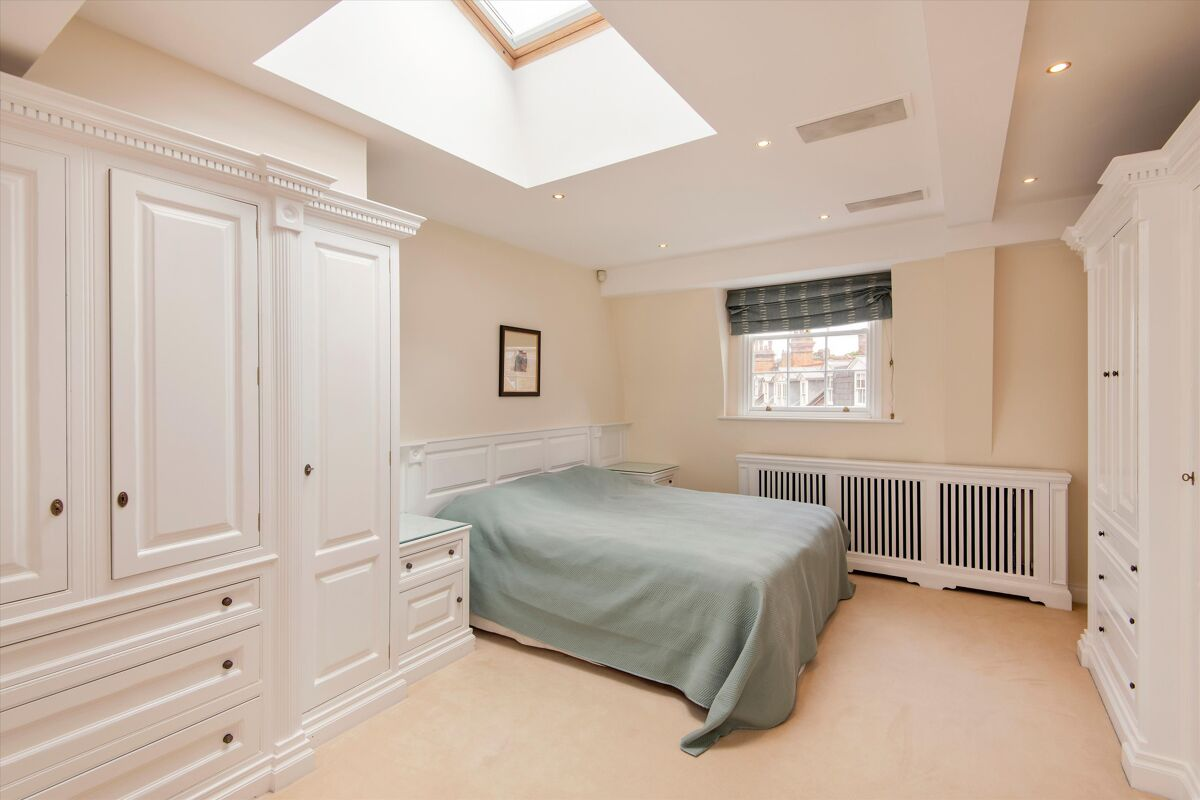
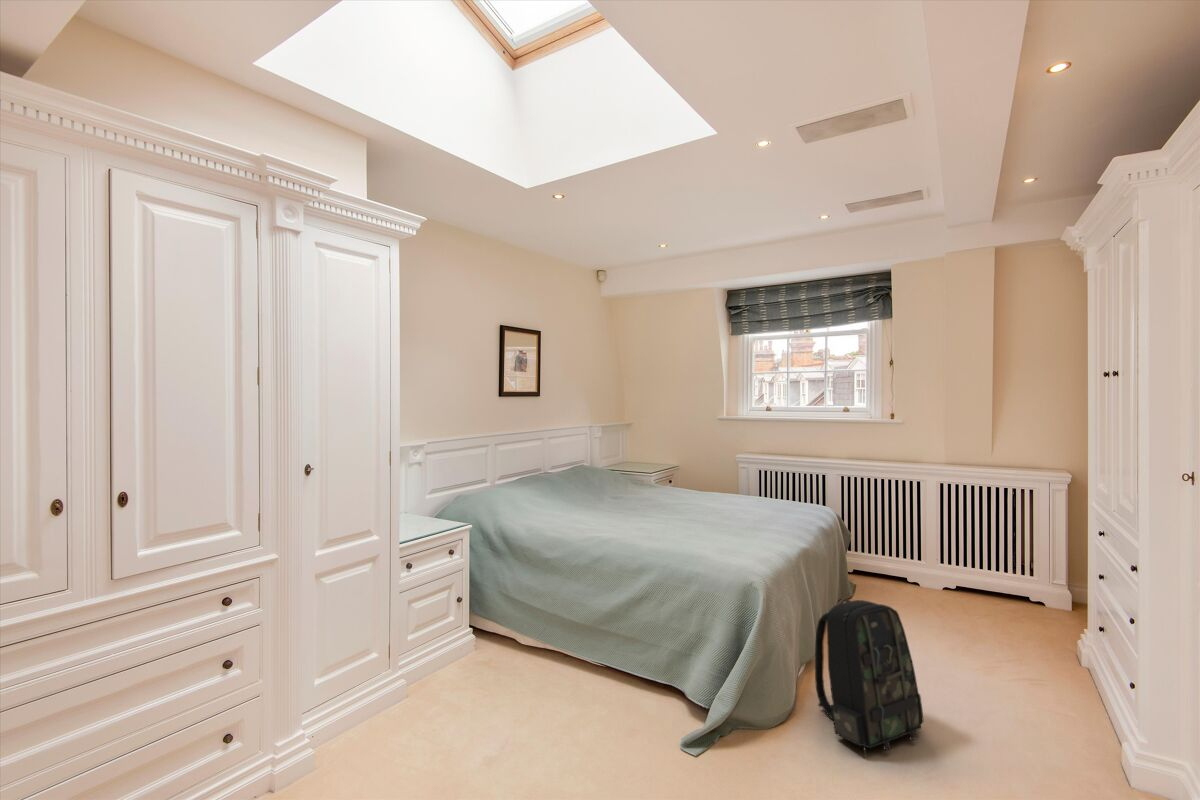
+ backpack [814,598,925,758]
